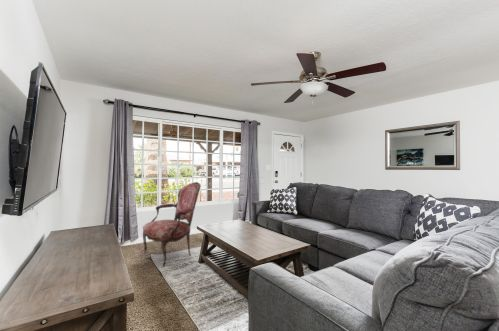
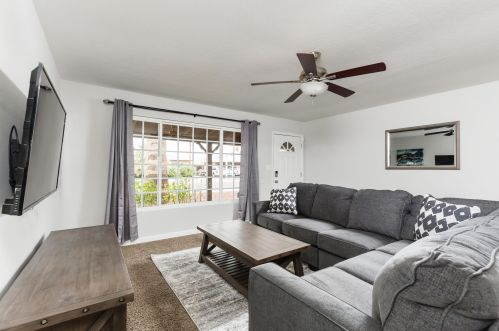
- armchair [142,181,202,267]
